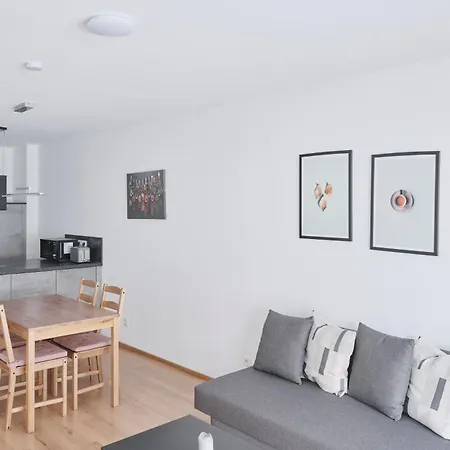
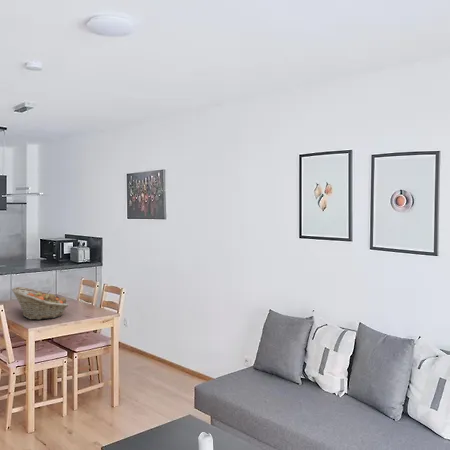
+ fruit basket [11,286,70,321]
